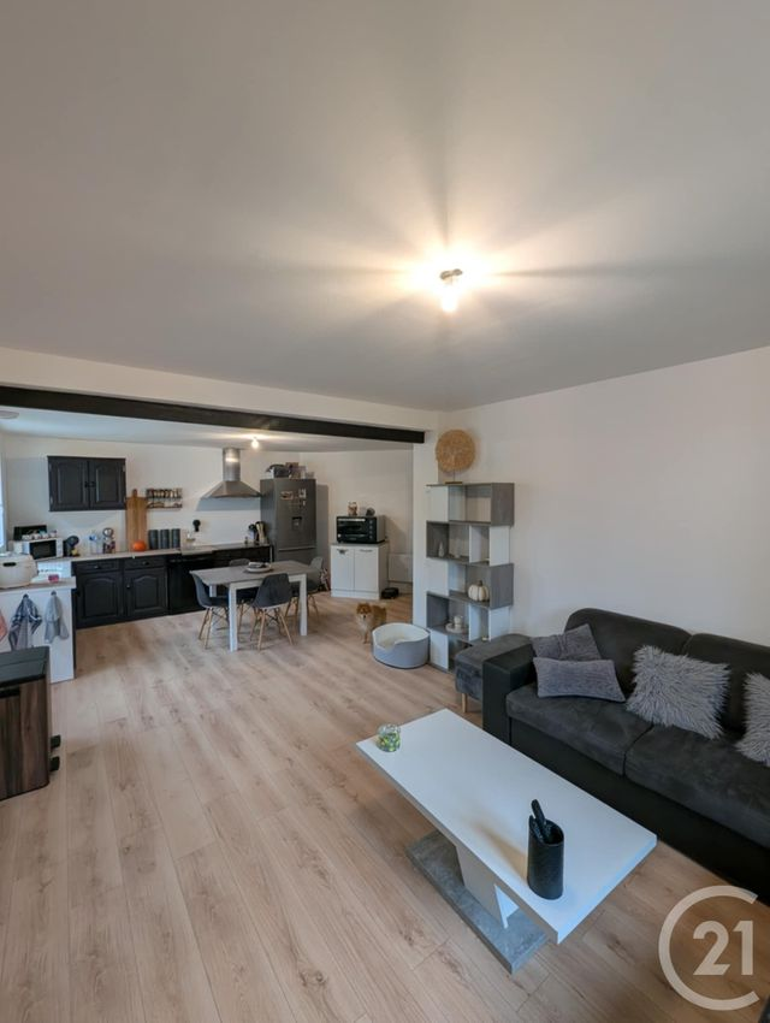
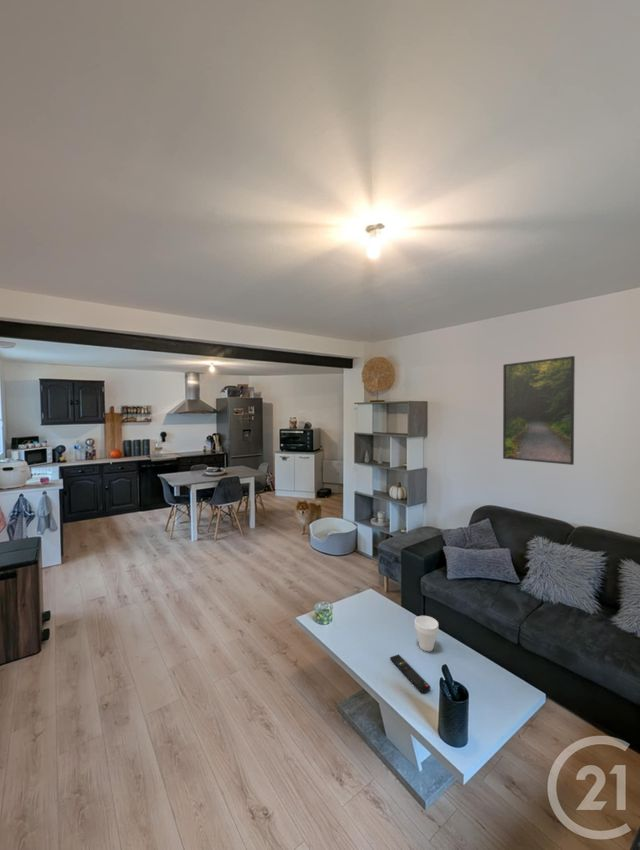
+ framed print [502,355,576,466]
+ remote control [389,653,431,694]
+ cup [414,615,439,652]
